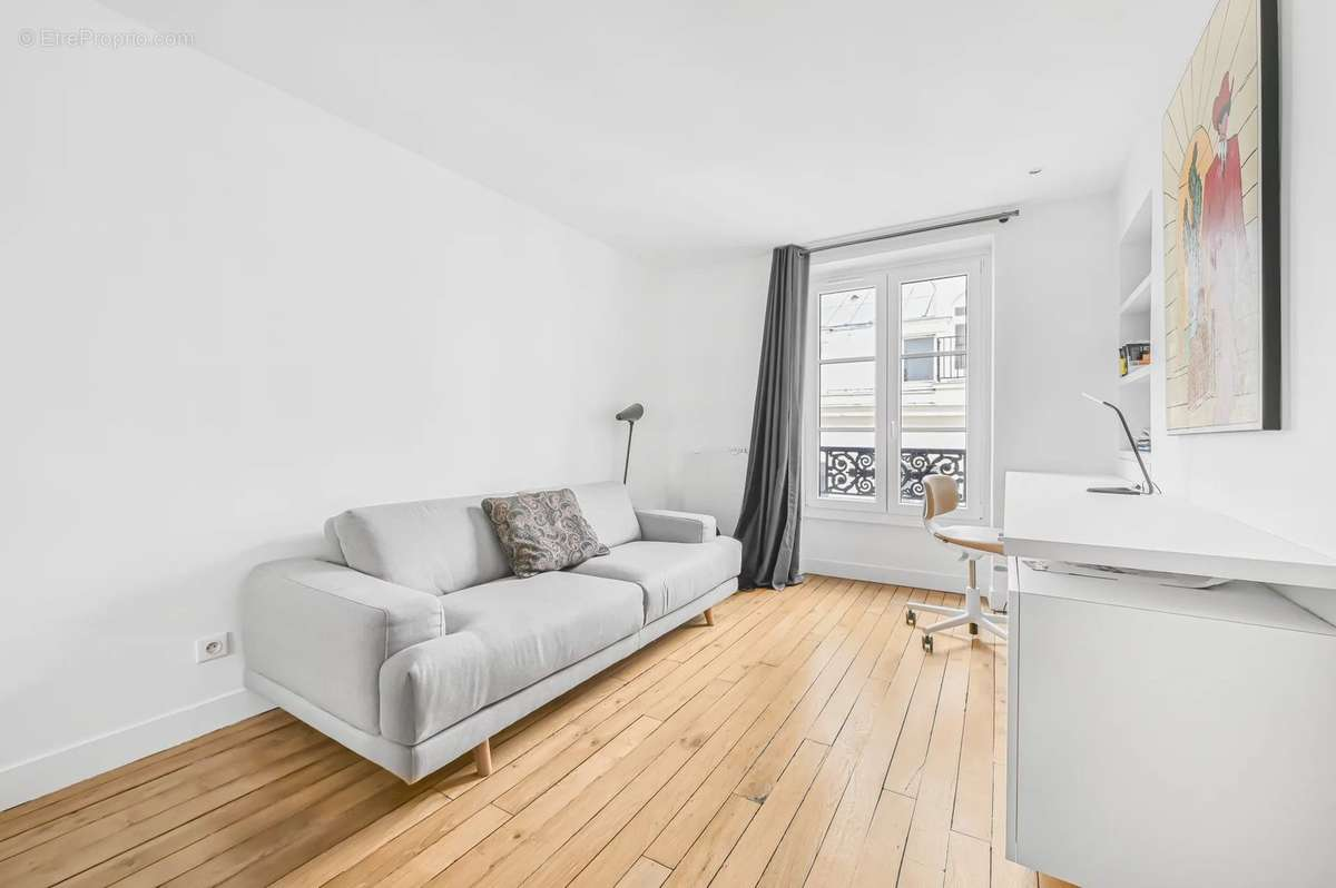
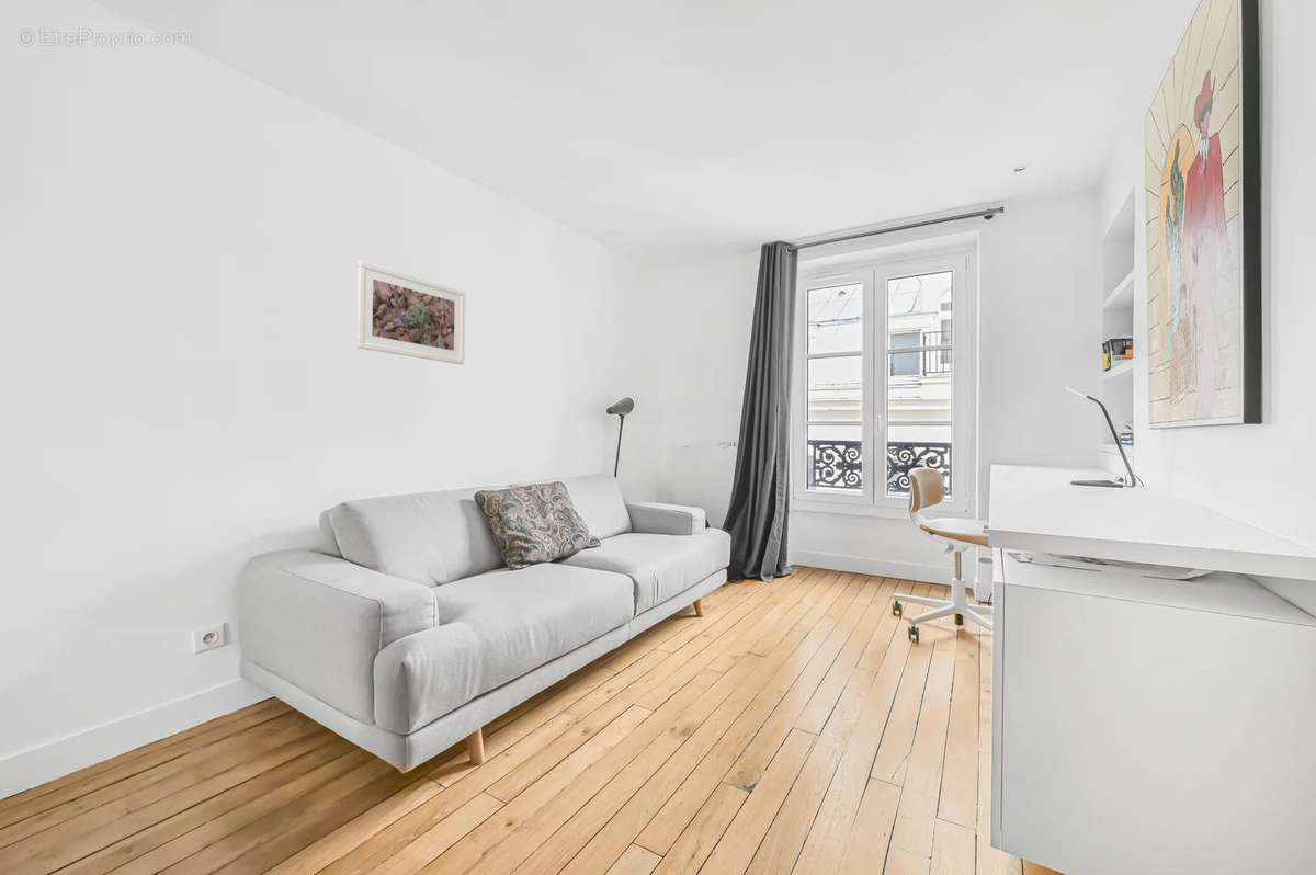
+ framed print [355,260,466,365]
